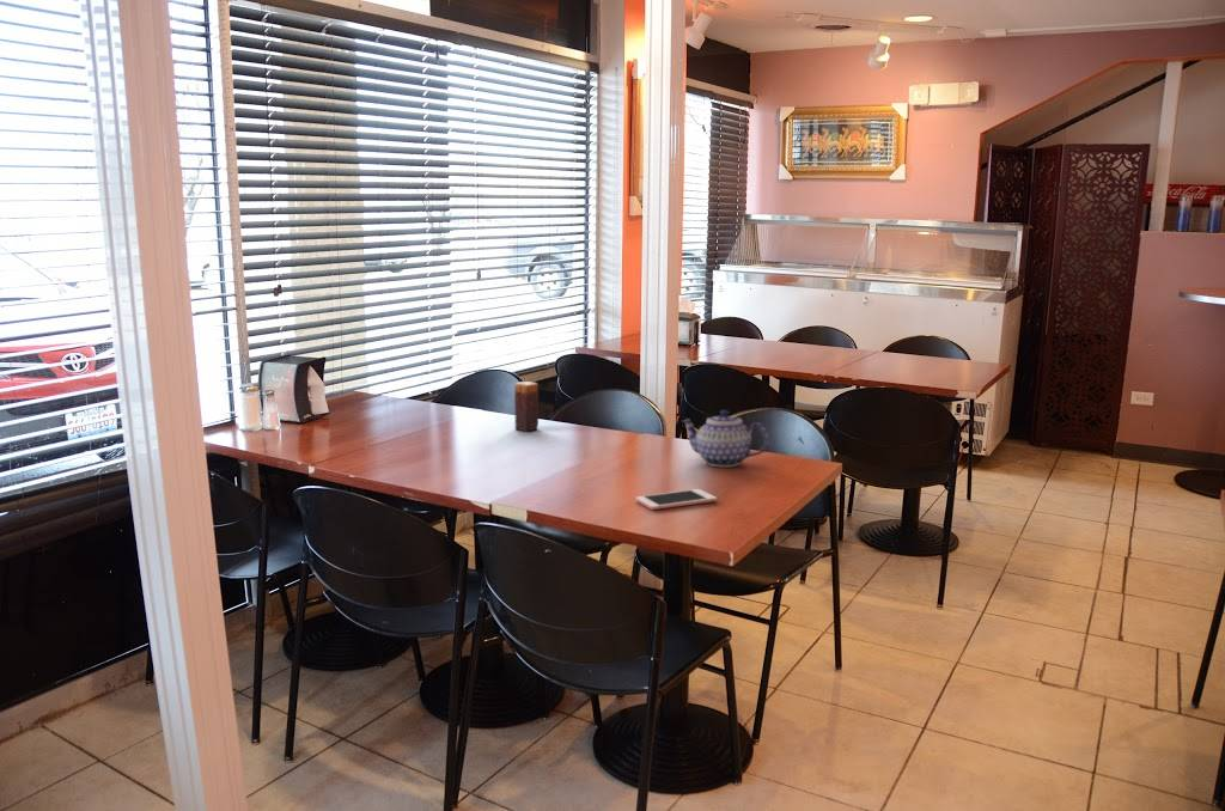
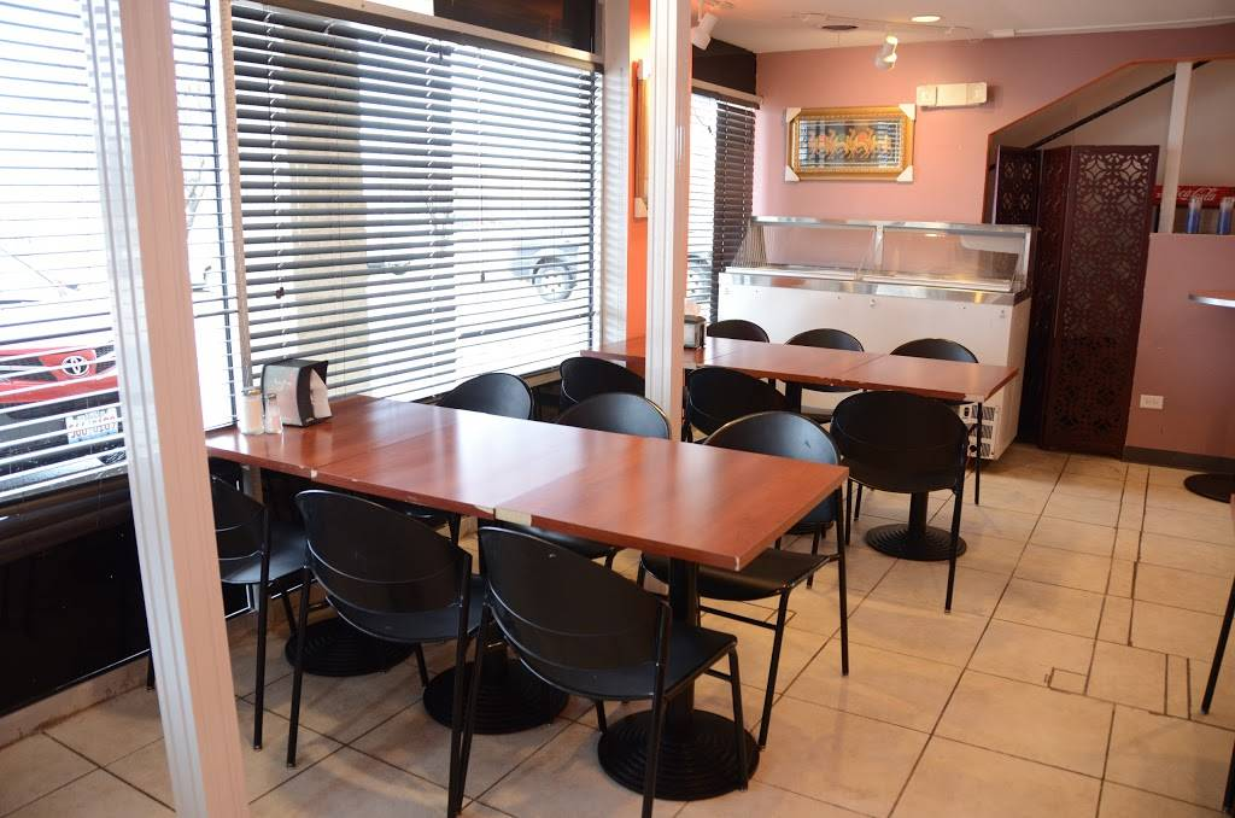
- cell phone [635,488,718,511]
- candle [513,380,540,433]
- teapot [681,409,769,468]
